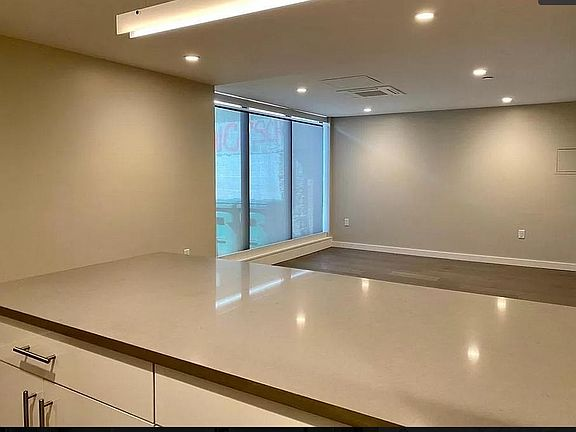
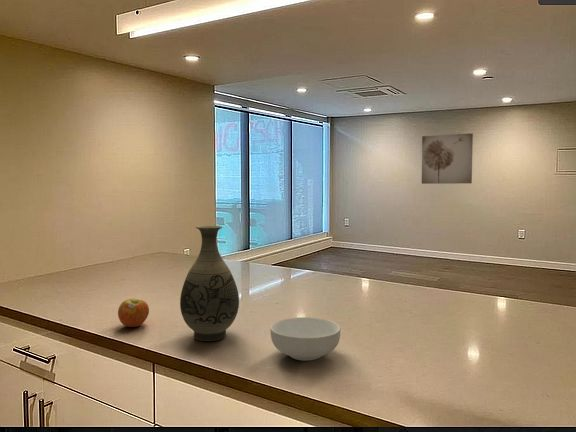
+ wall art [421,132,474,185]
+ apple [117,298,150,328]
+ vase [179,224,240,342]
+ cereal bowl [269,316,342,362]
